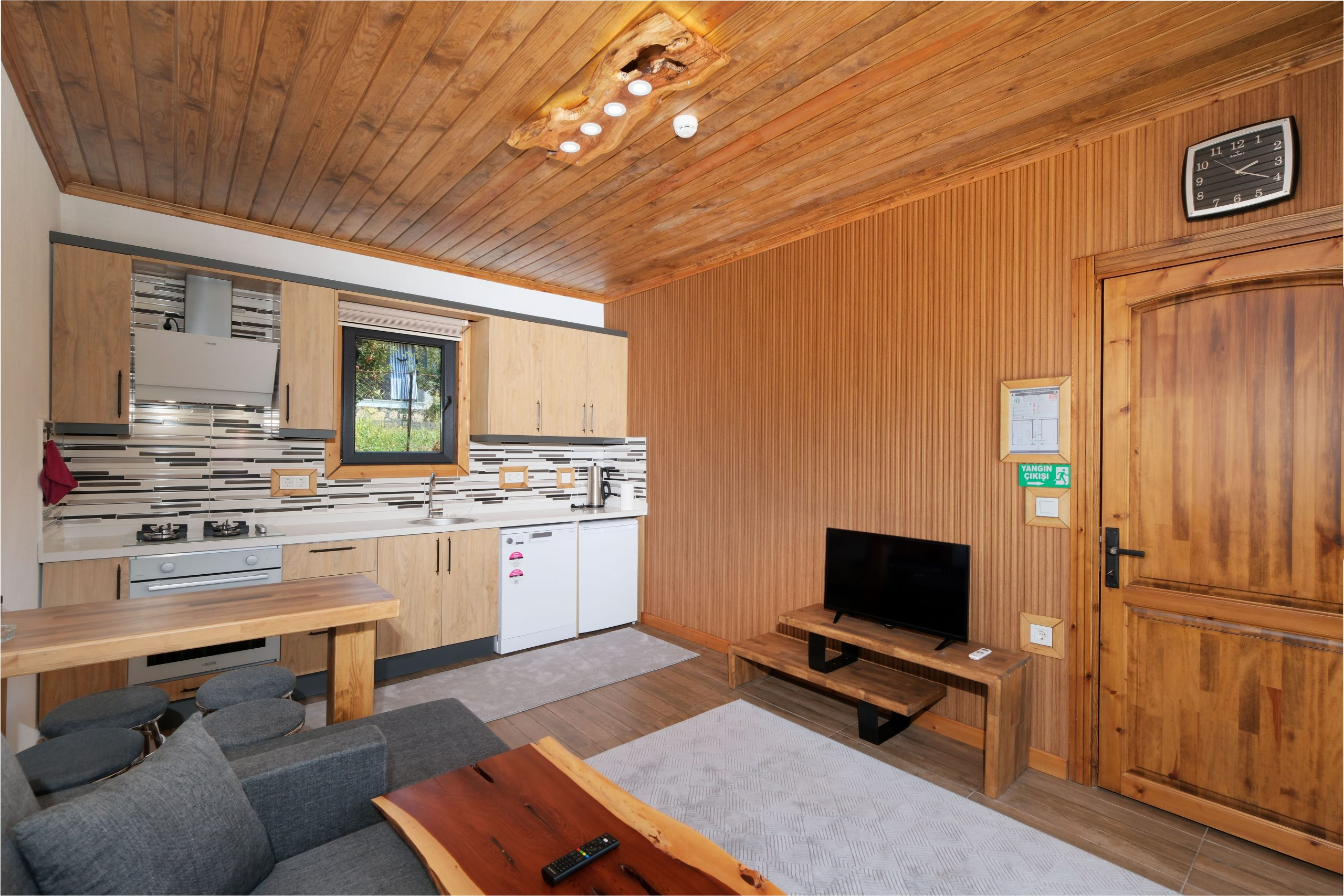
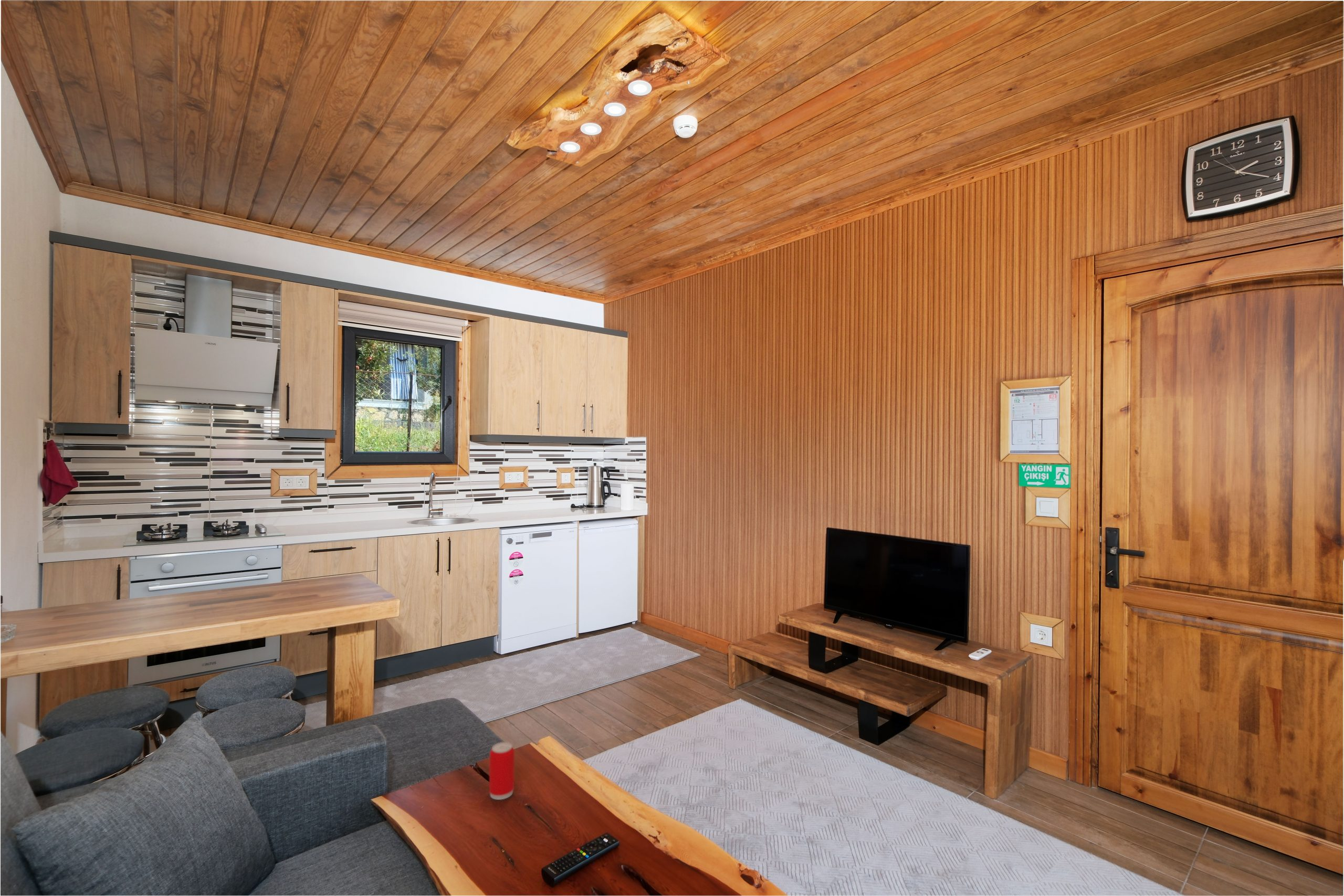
+ beverage can [489,742,515,800]
